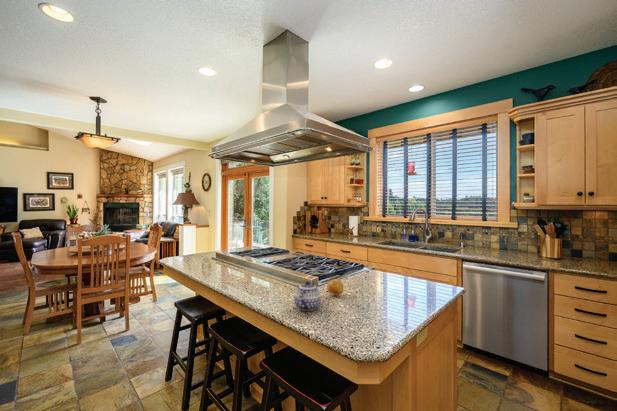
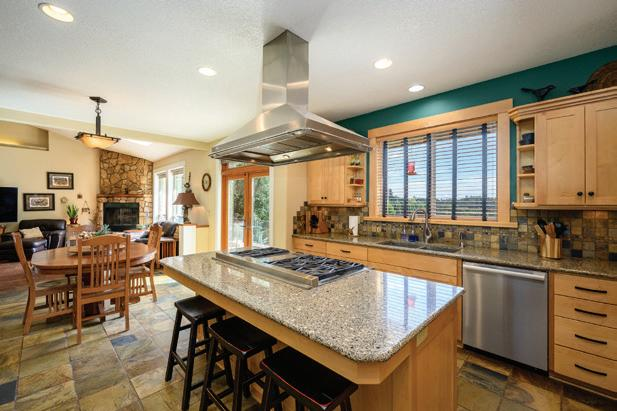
- teapot [293,280,322,312]
- fruit [326,278,345,297]
